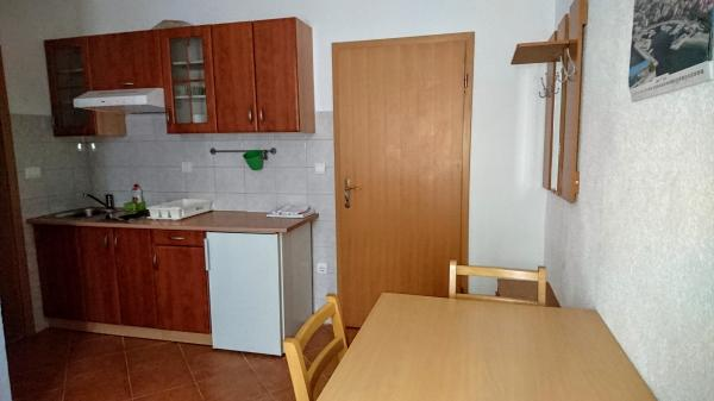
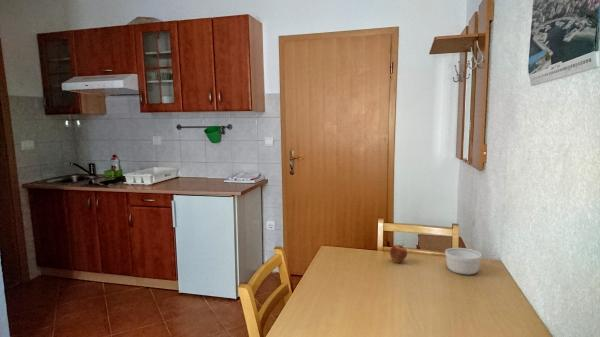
+ ramekin [444,247,482,275]
+ fruit [389,243,408,264]
